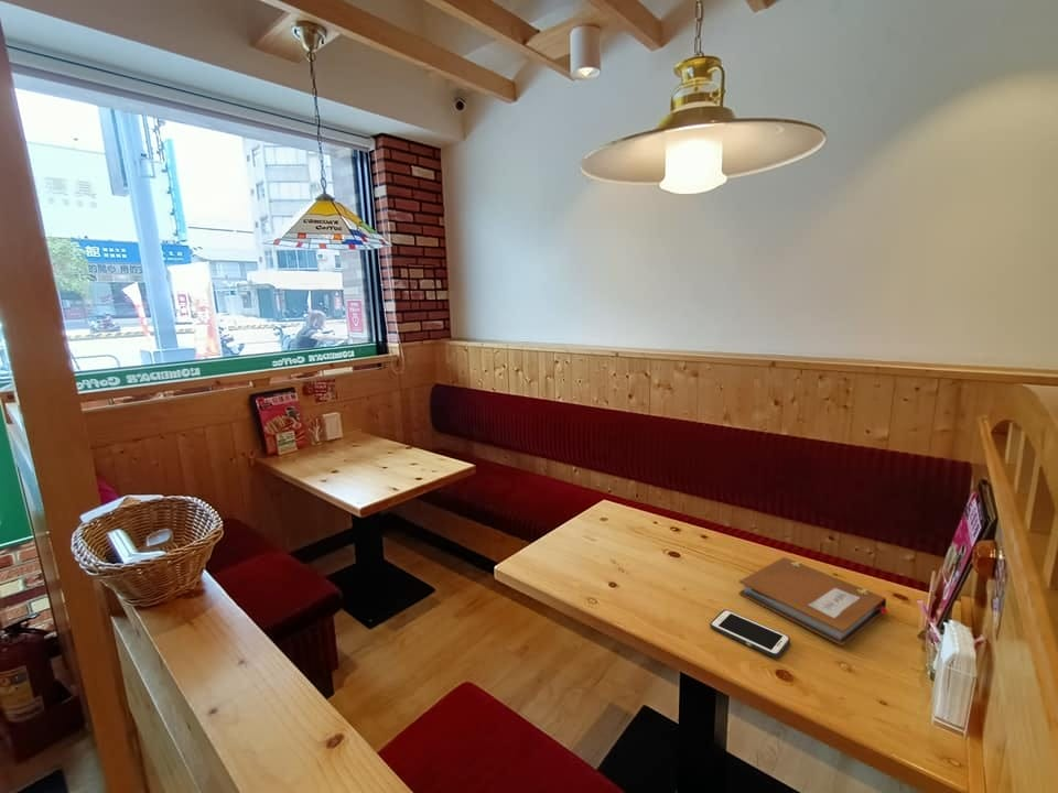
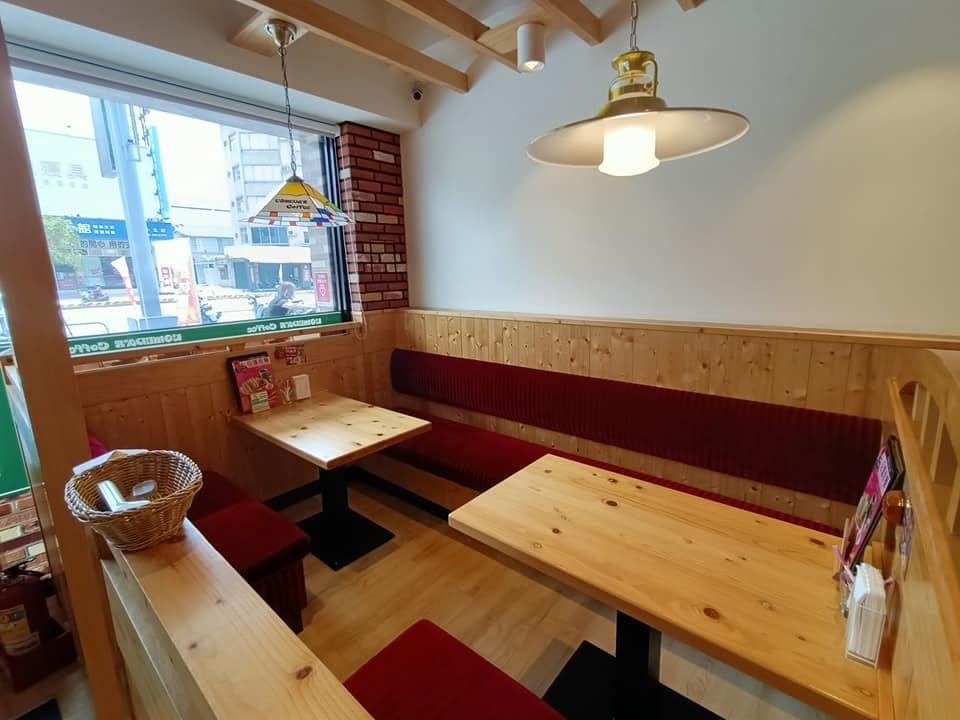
- notebook [738,556,889,647]
- cell phone [709,609,791,659]
